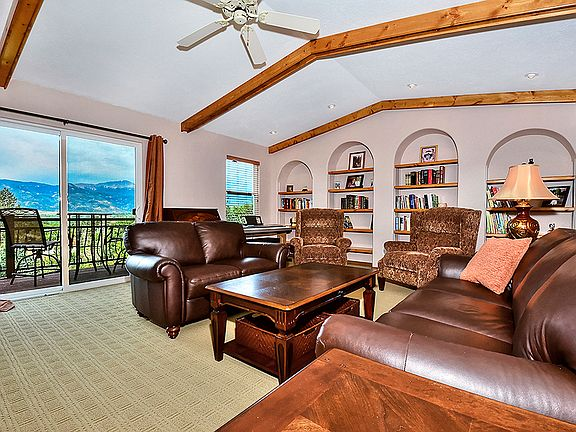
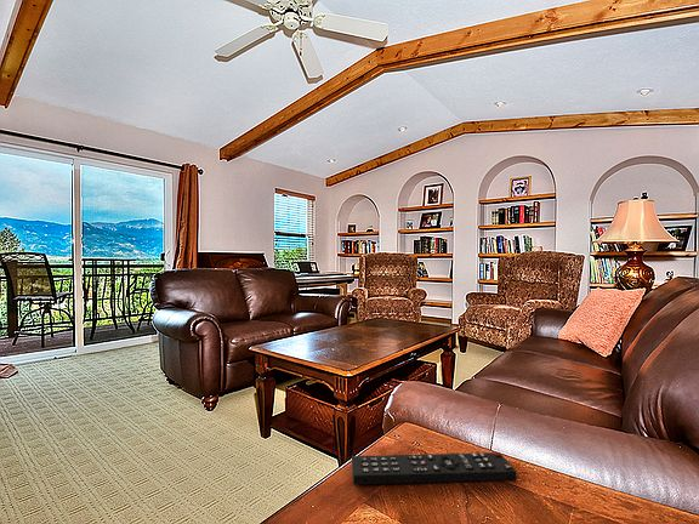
+ remote control [351,451,518,485]
